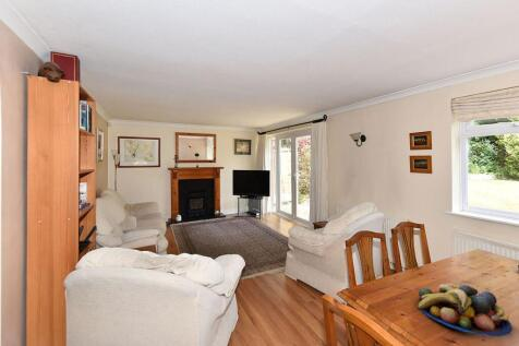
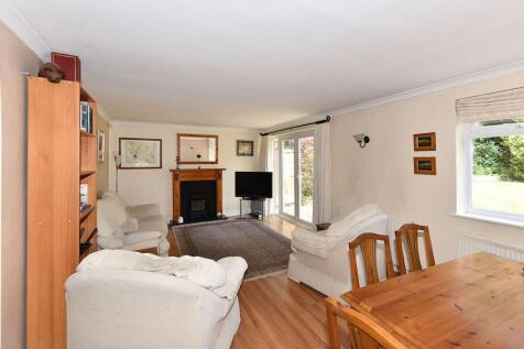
- fruit bowl [417,283,514,337]
